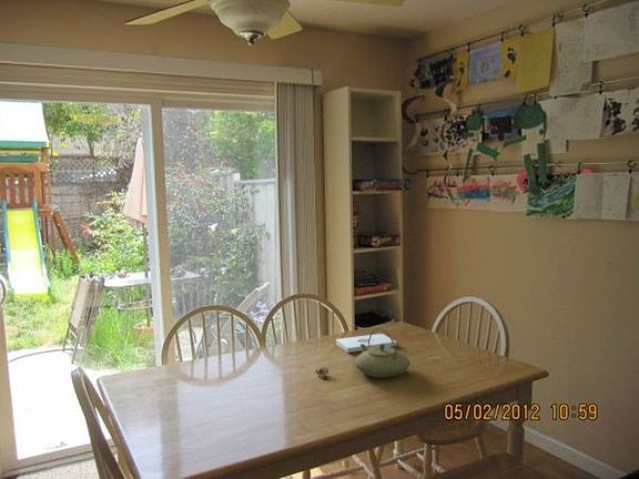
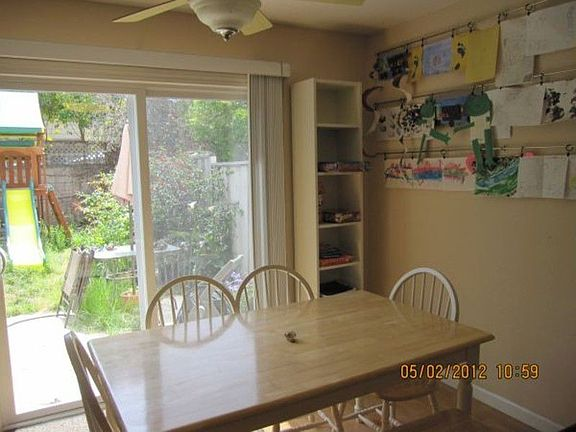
- notepad [335,333,397,354]
- teapot [354,327,412,379]
